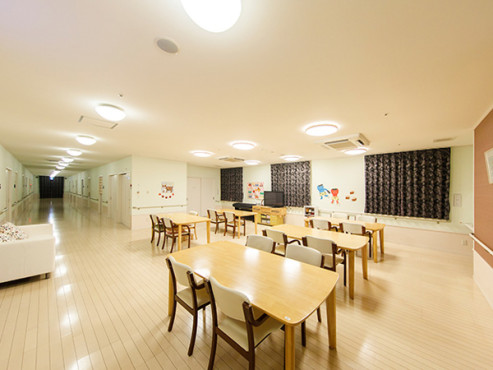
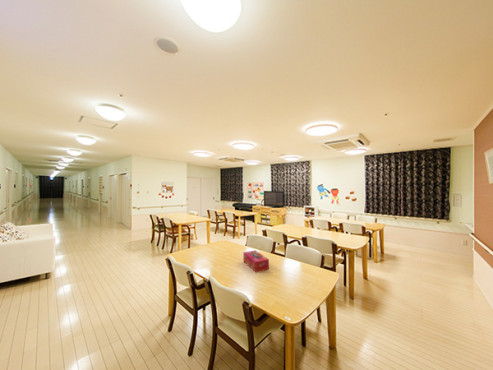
+ tissue box [242,249,270,273]
